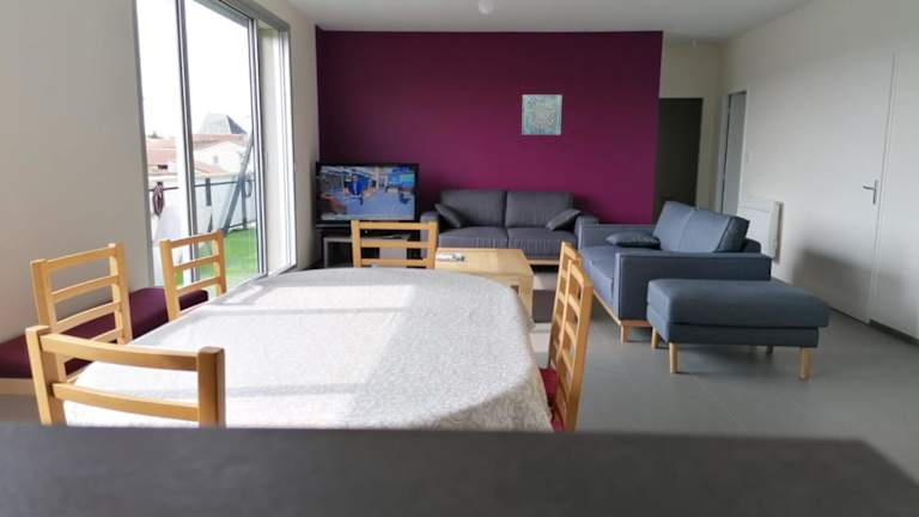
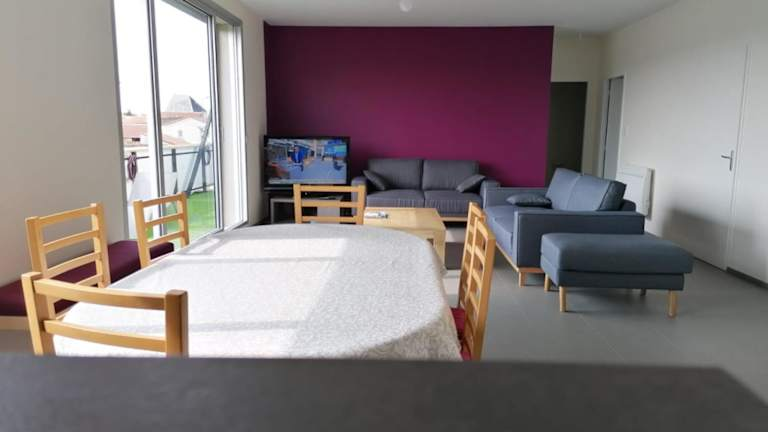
- wall art [521,93,564,136]
